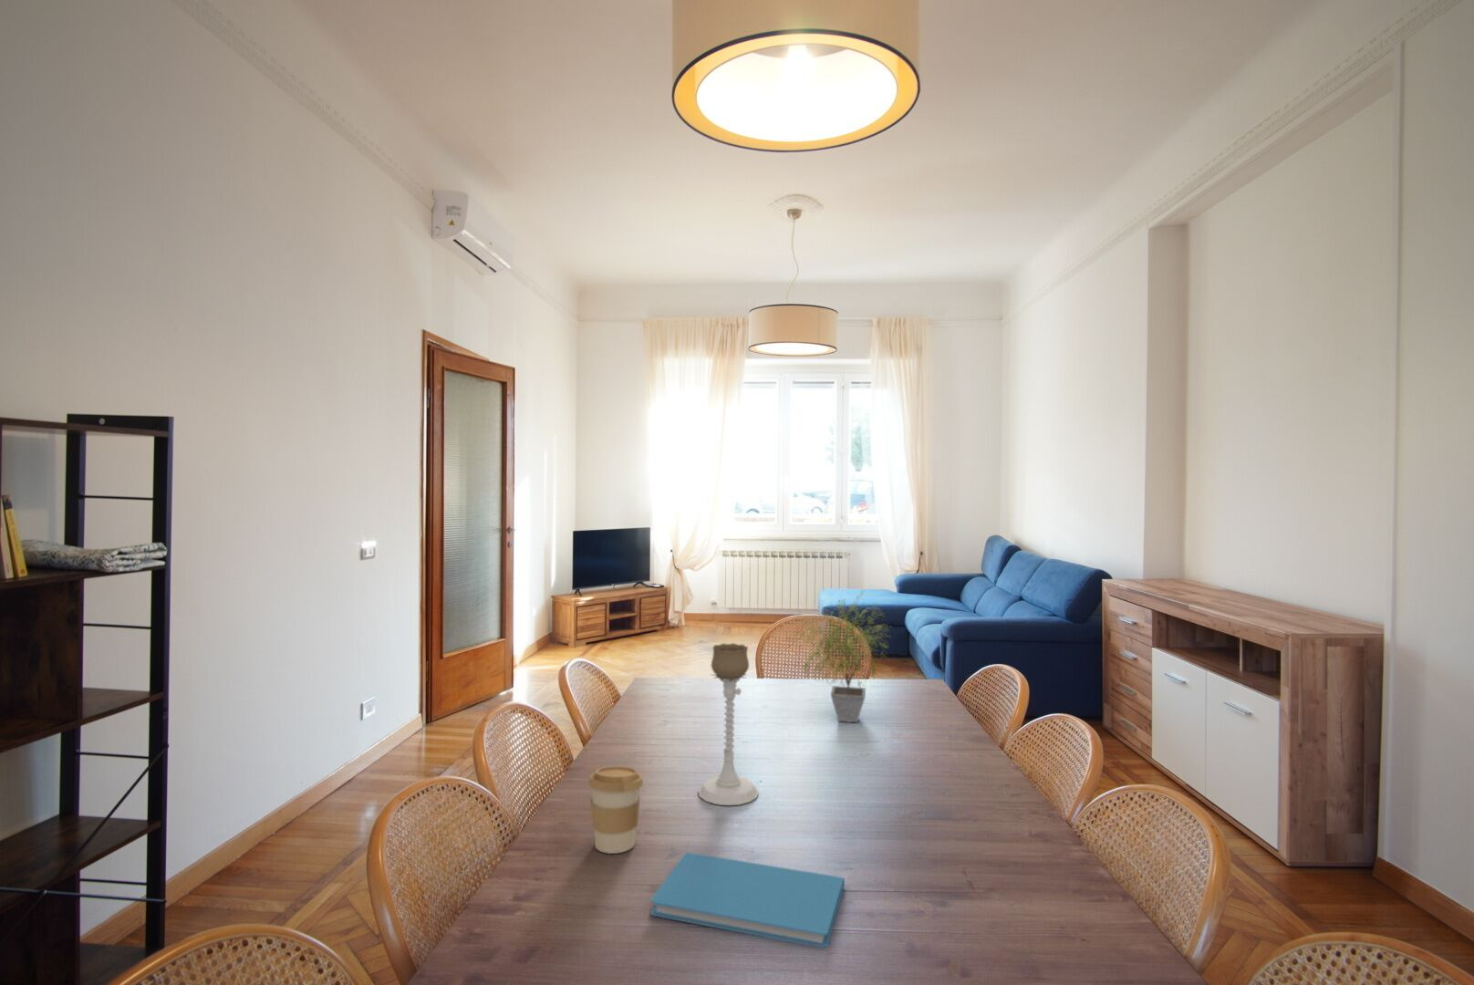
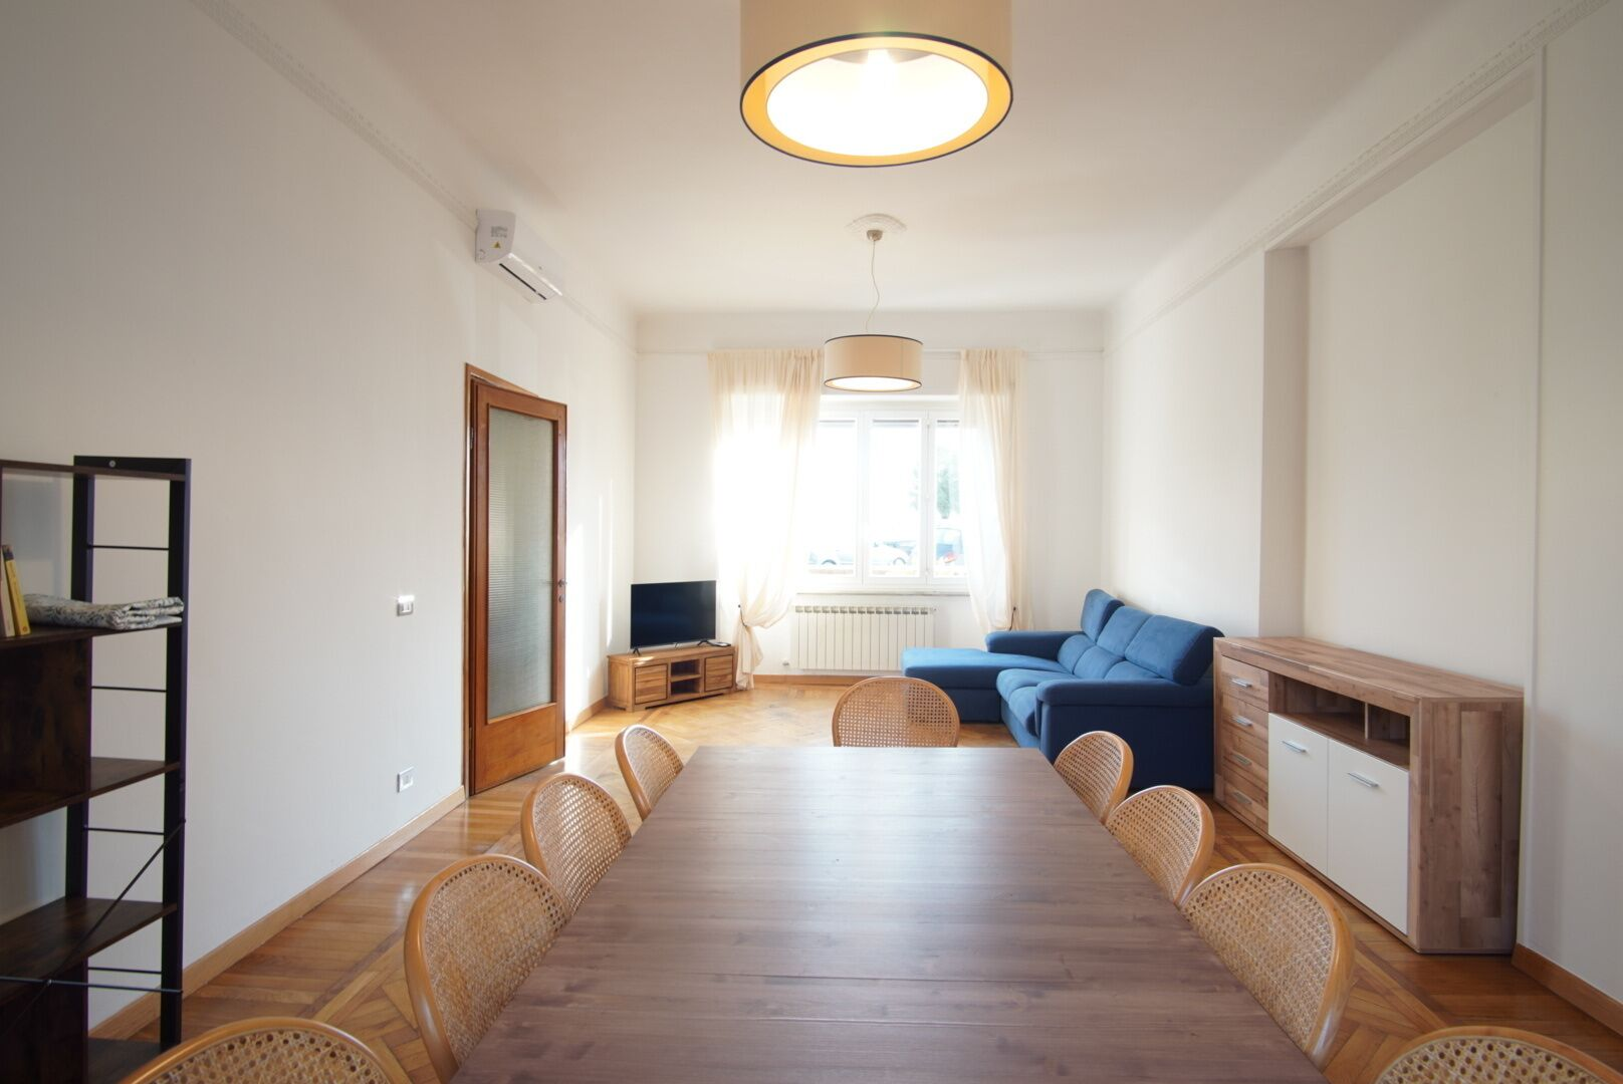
- candle holder [697,642,760,806]
- coffee cup [587,765,644,854]
- book [650,851,845,949]
- potted plant [789,588,897,723]
